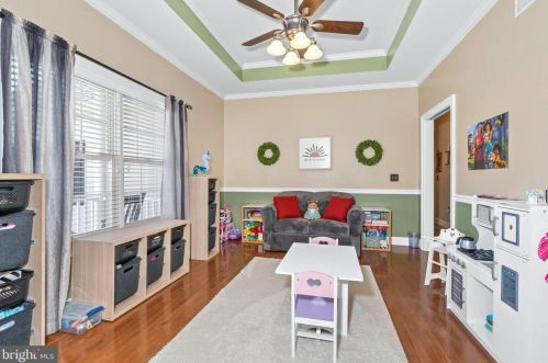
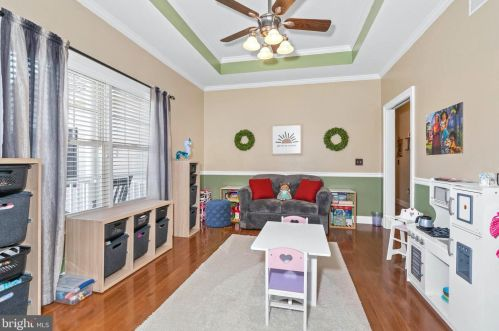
+ pouf [204,198,233,228]
